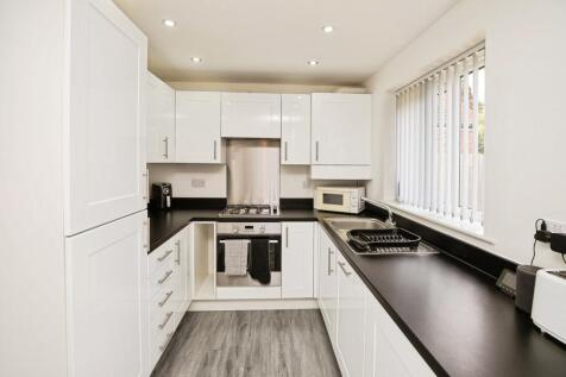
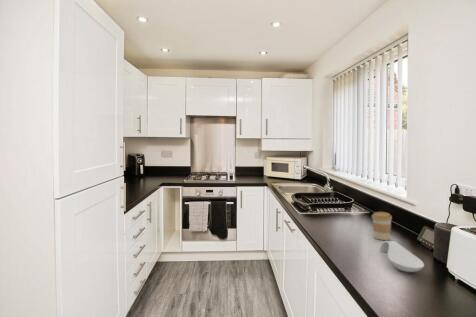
+ spoon rest [379,240,425,273]
+ coffee cup [371,211,393,241]
